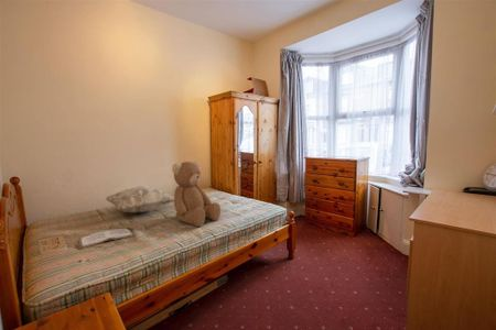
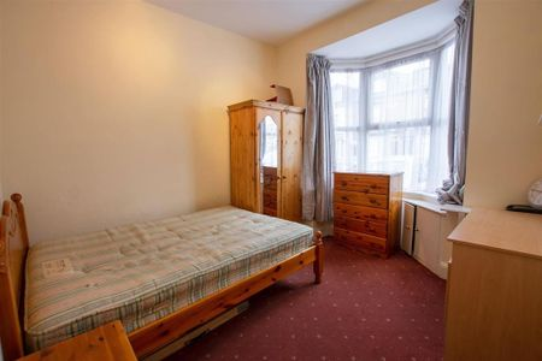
- decorative pillow [105,185,174,213]
- book [78,228,136,250]
- teddy bear [171,161,222,228]
